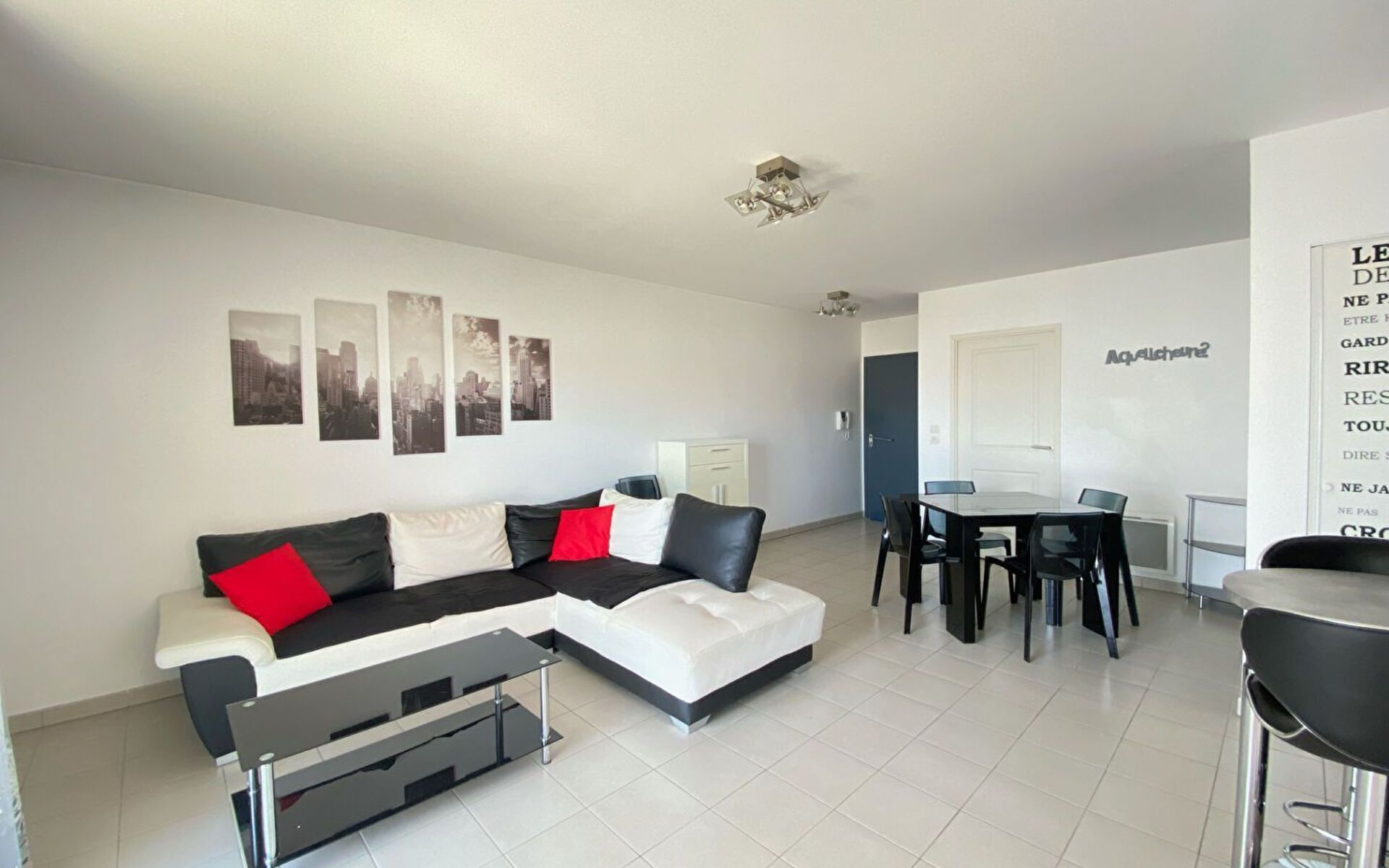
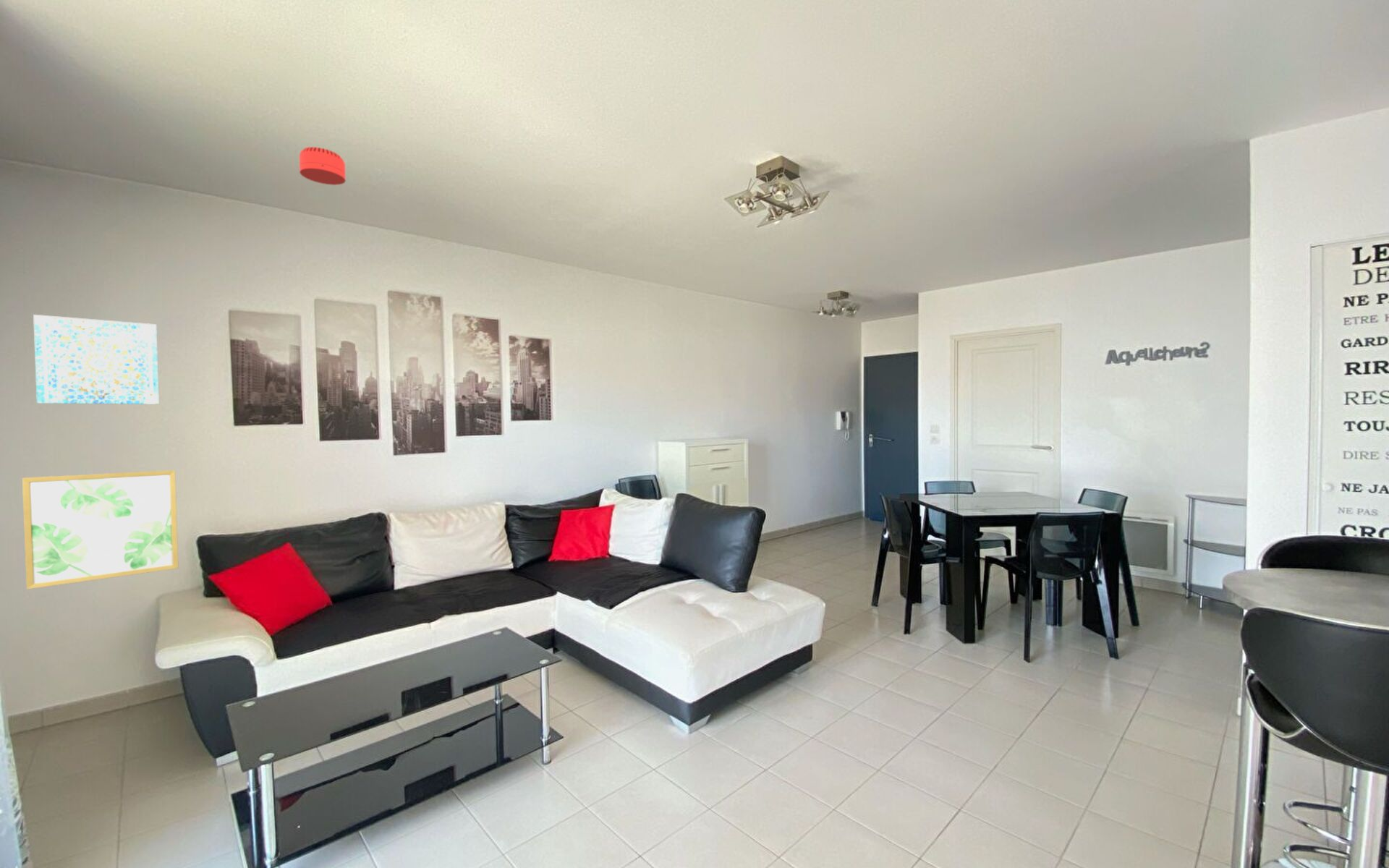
+ wall art [33,314,160,405]
+ wall art [22,469,179,590]
+ smoke detector [299,146,347,186]
